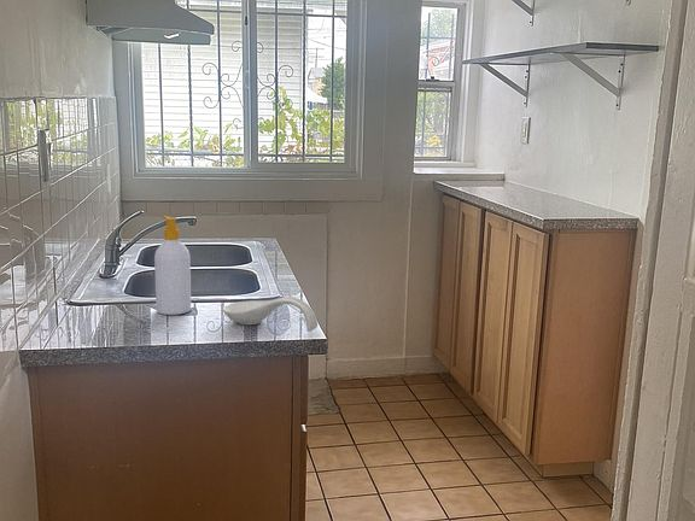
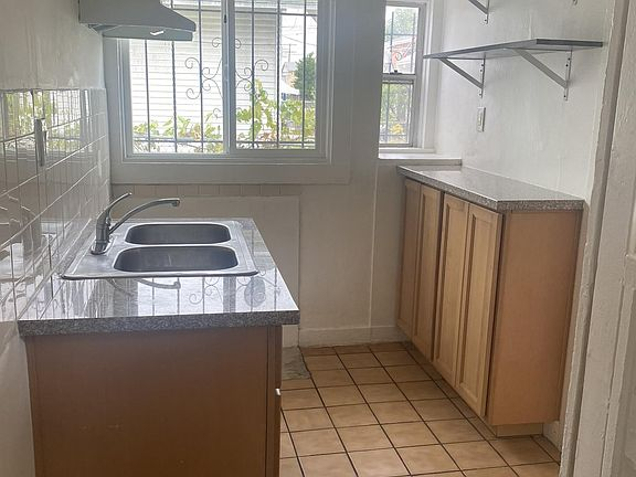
- spoon rest [222,295,319,333]
- soap bottle [153,215,192,316]
